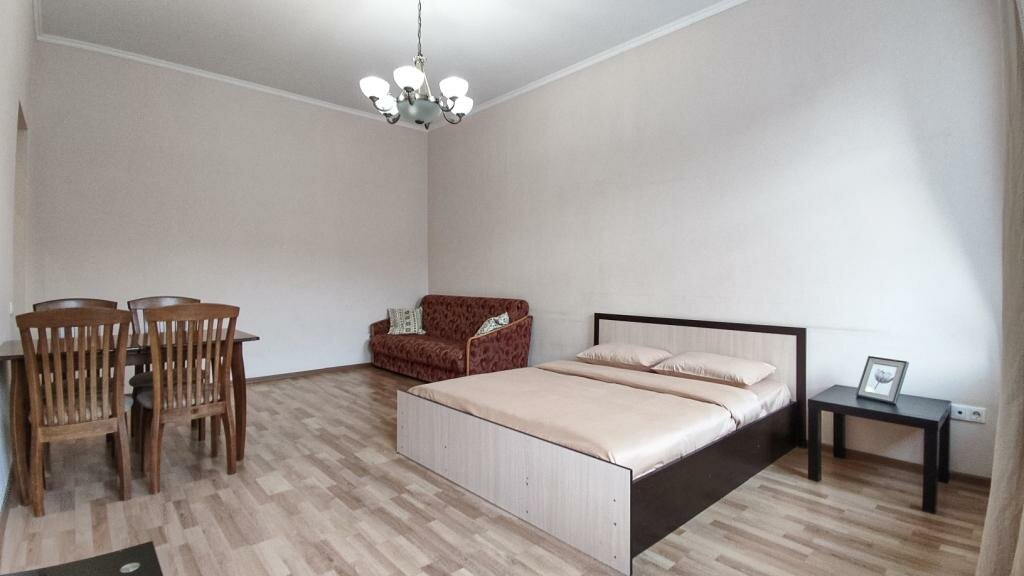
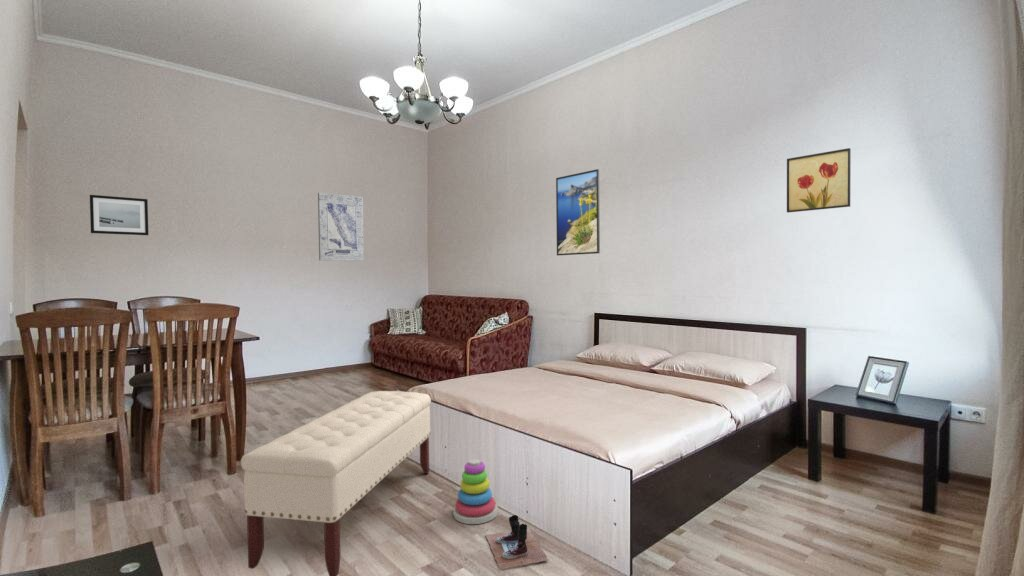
+ wall art [786,147,852,213]
+ wall art [317,192,365,262]
+ shoe [485,514,549,570]
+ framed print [555,168,601,256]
+ bench [240,390,432,576]
+ stacking toy [452,458,499,525]
+ wall art [89,194,149,236]
